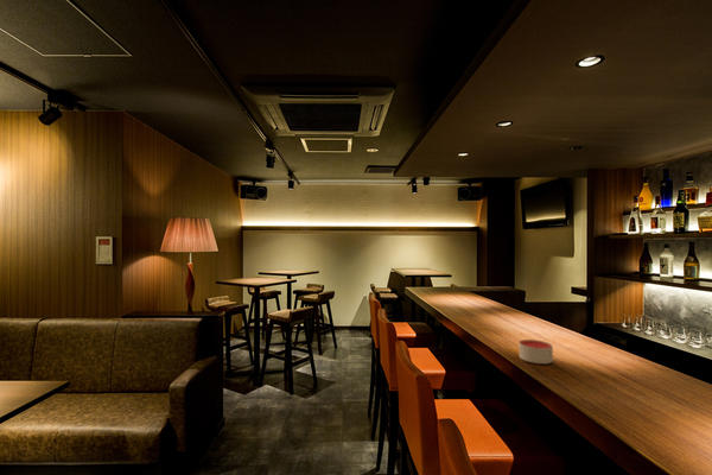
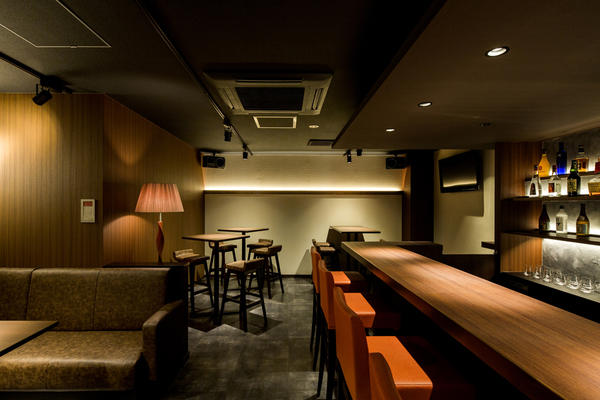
- candle [519,338,554,365]
